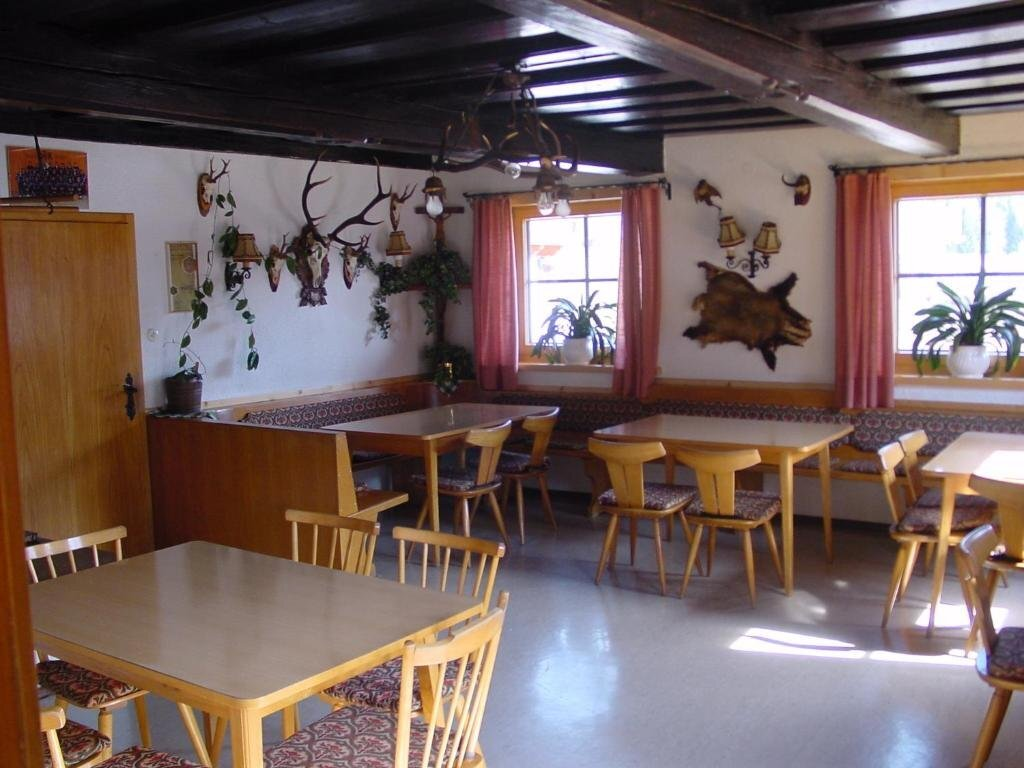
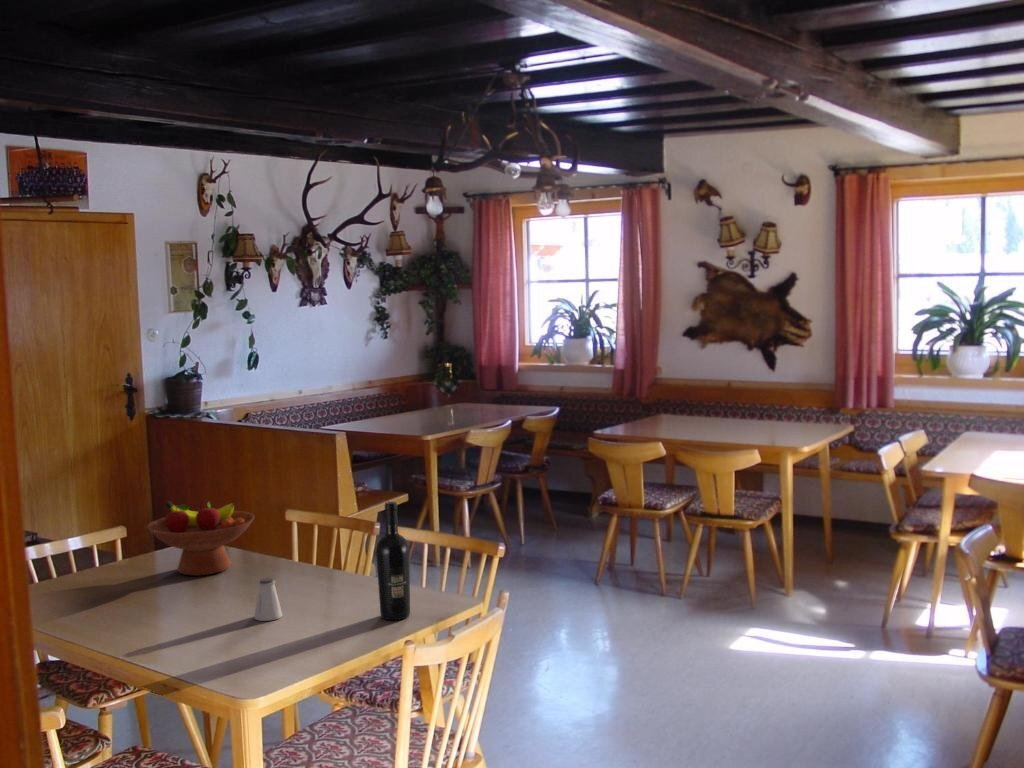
+ saltshaker [253,576,284,622]
+ fruit bowl [146,500,256,577]
+ wine bottle [375,500,411,621]
